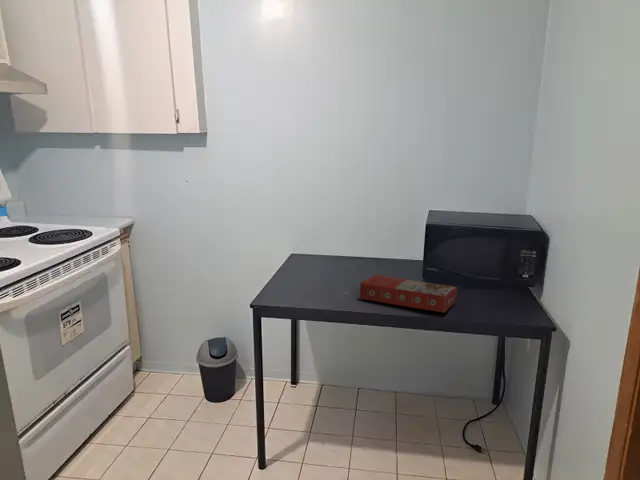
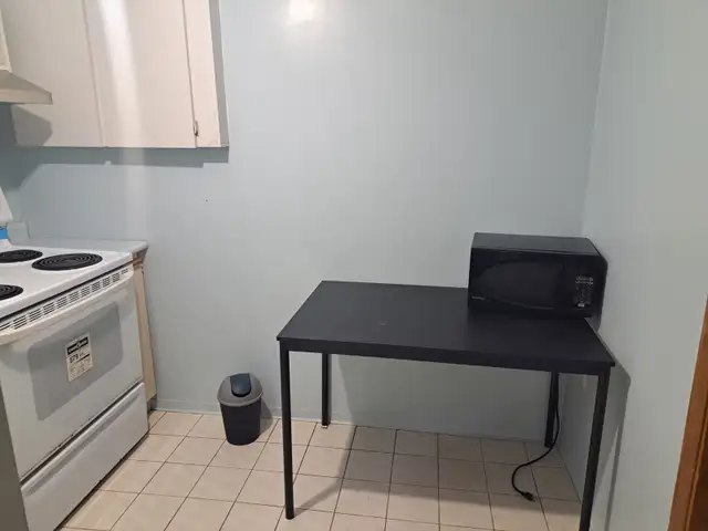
- macaroni box [358,273,458,314]
